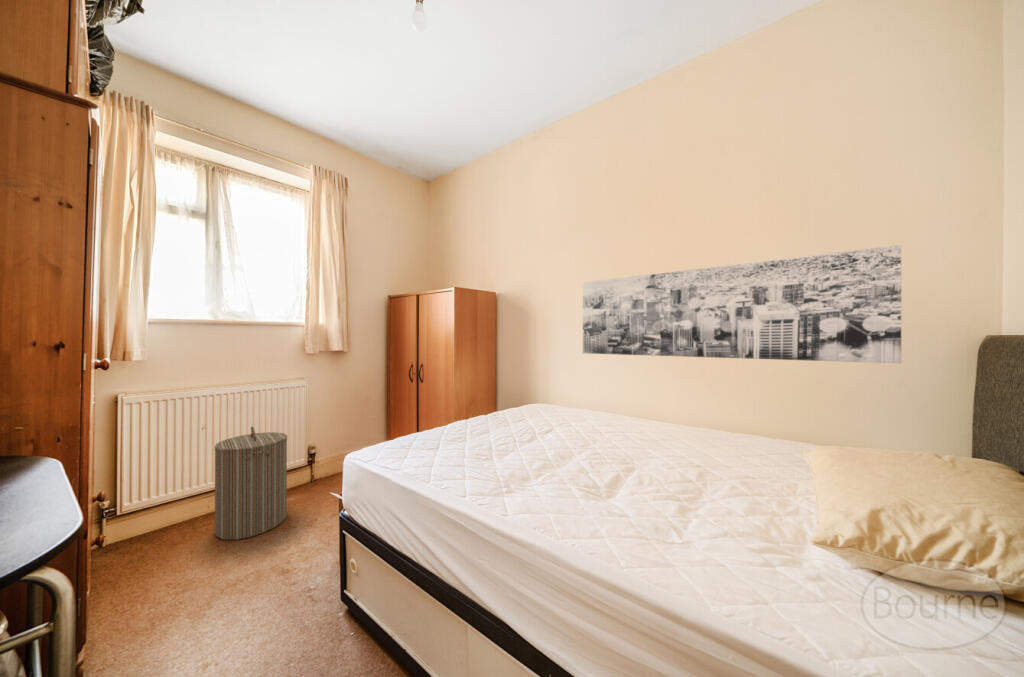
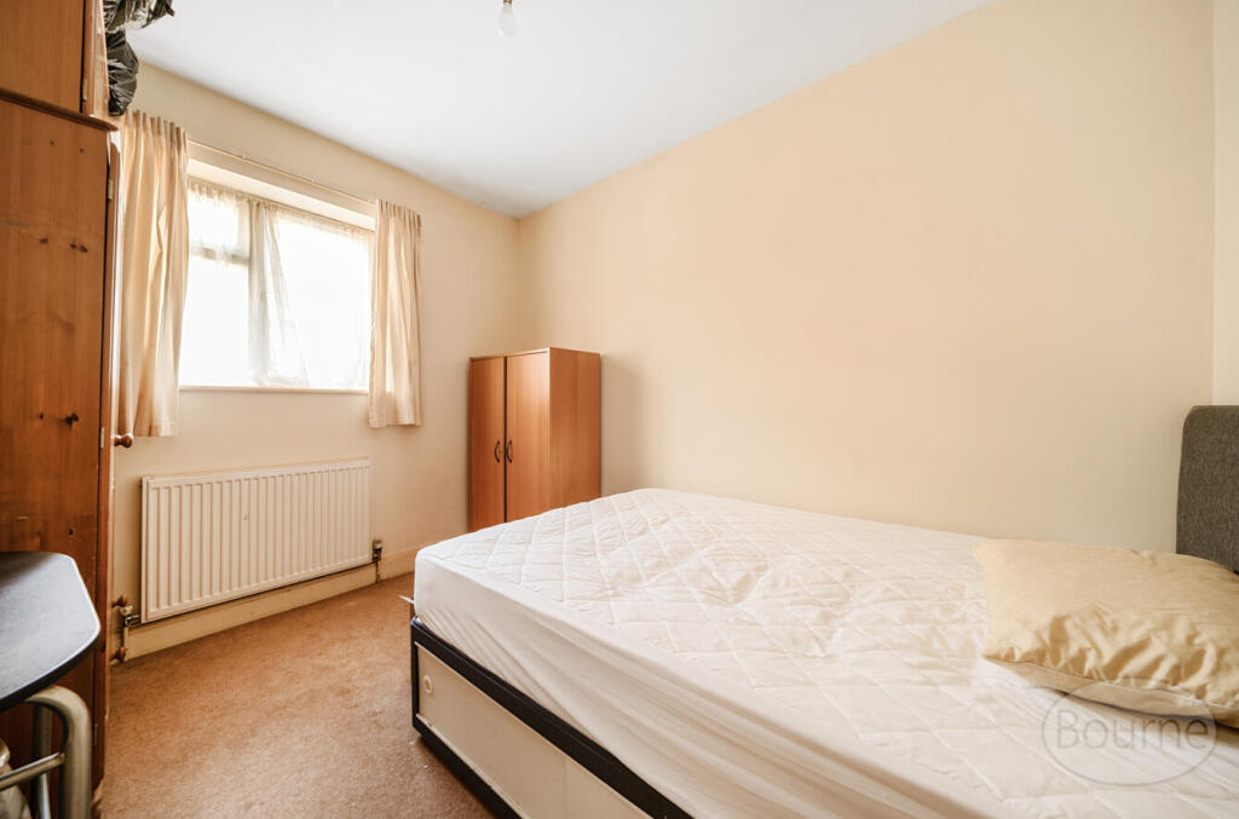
- laundry hamper [213,425,288,541]
- wall art [582,244,902,364]
